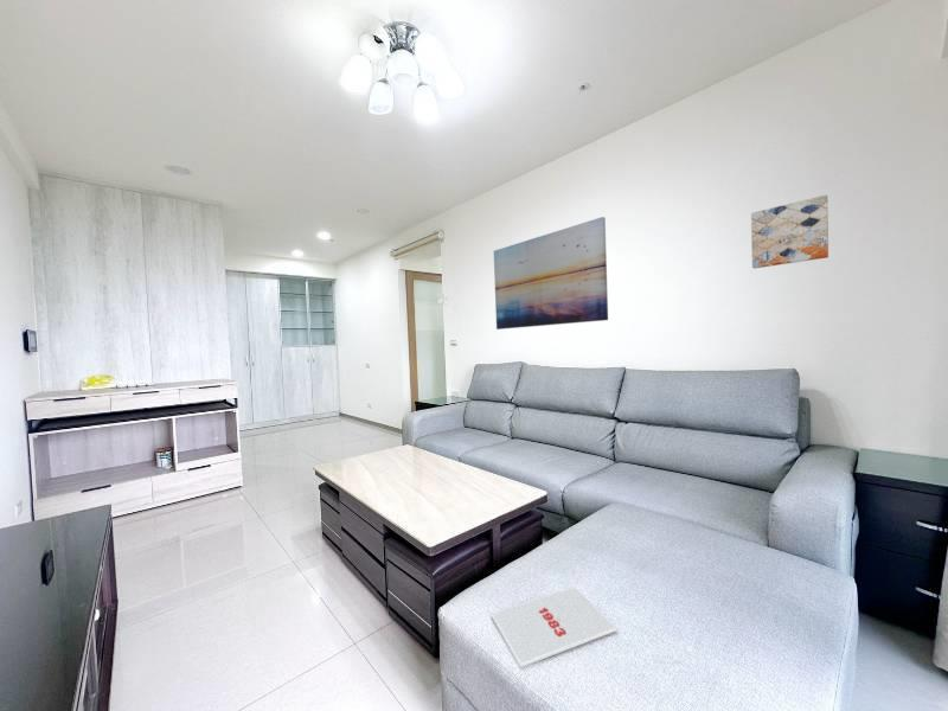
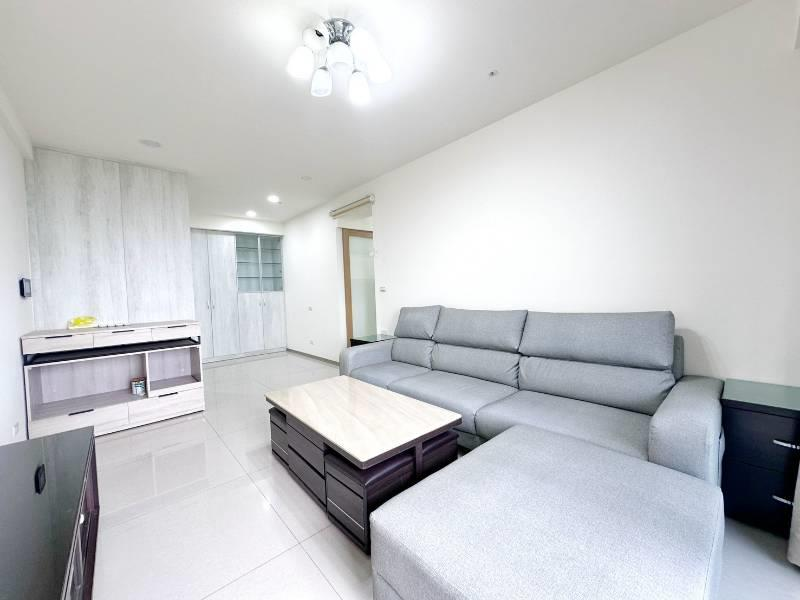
- magazine [489,587,619,668]
- wall art [750,194,830,270]
- wall art [493,216,609,331]
